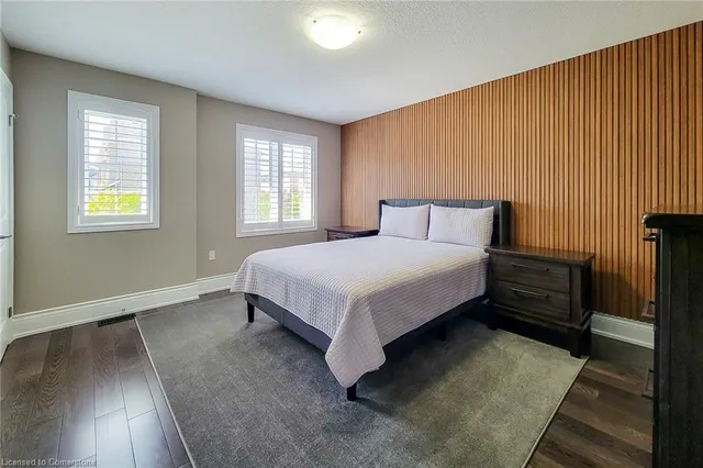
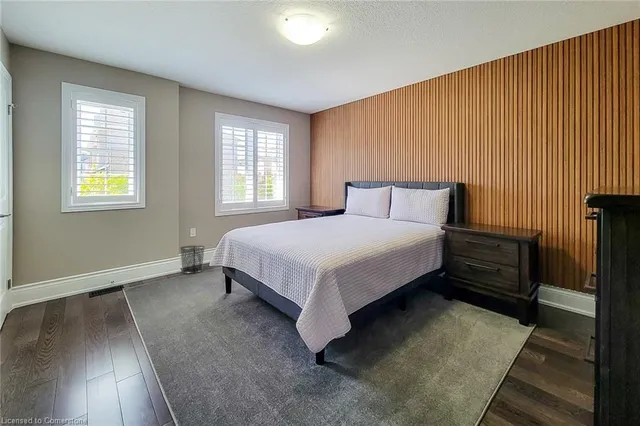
+ waste bin [179,245,206,274]
